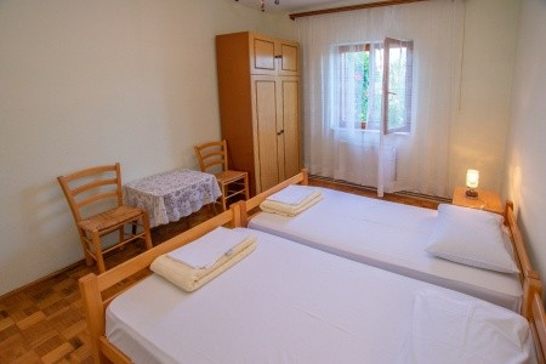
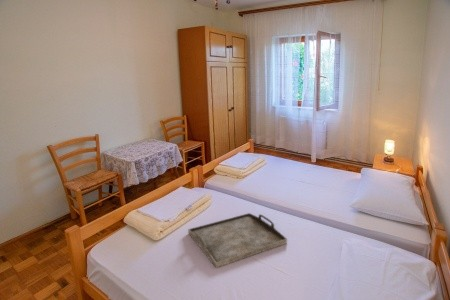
+ serving tray [187,212,288,269]
